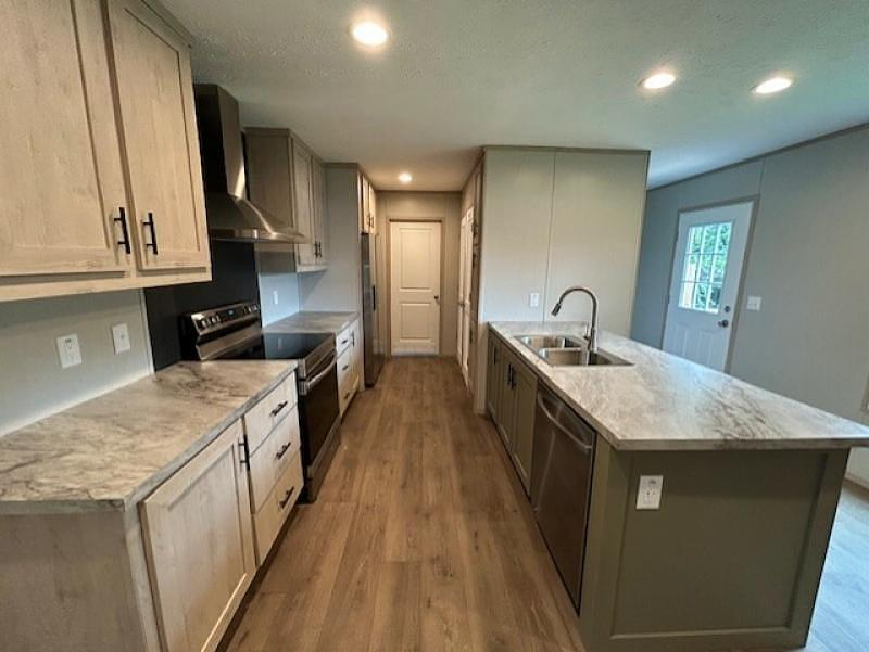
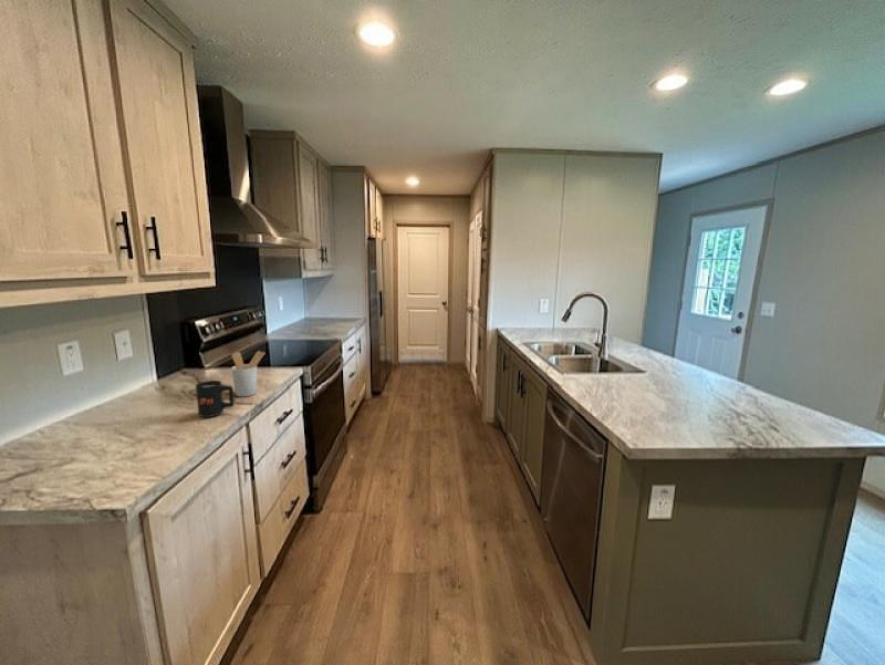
+ mug [195,380,236,418]
+ utensil holder [230,350,267,397]
